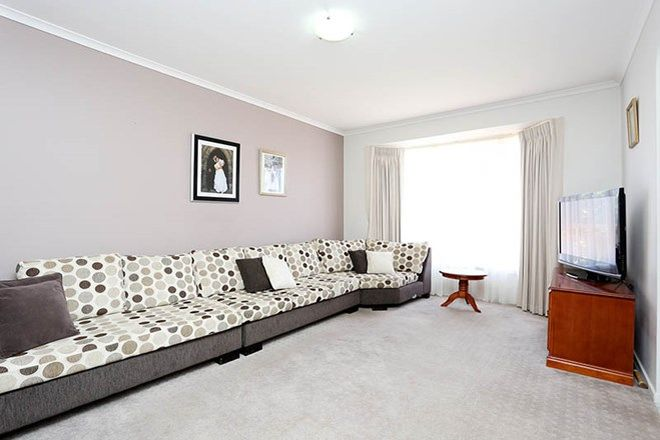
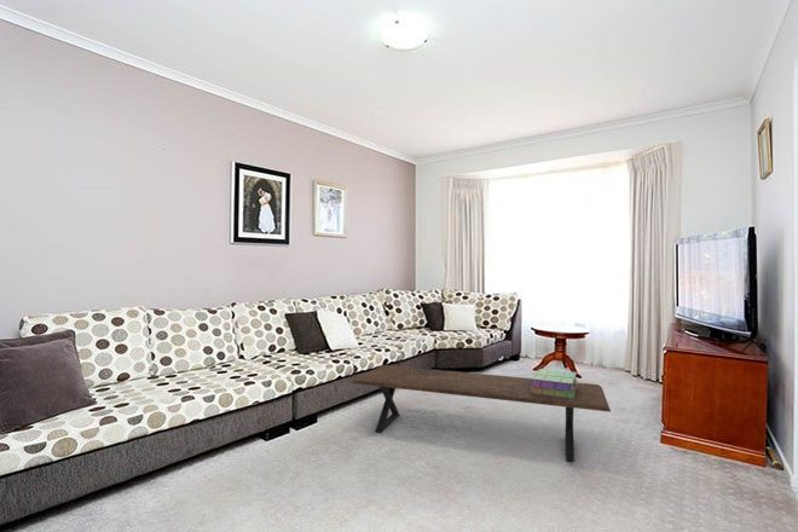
+ stack of books [530,368,579,399]
+ coffee table [349,364,612,463]
